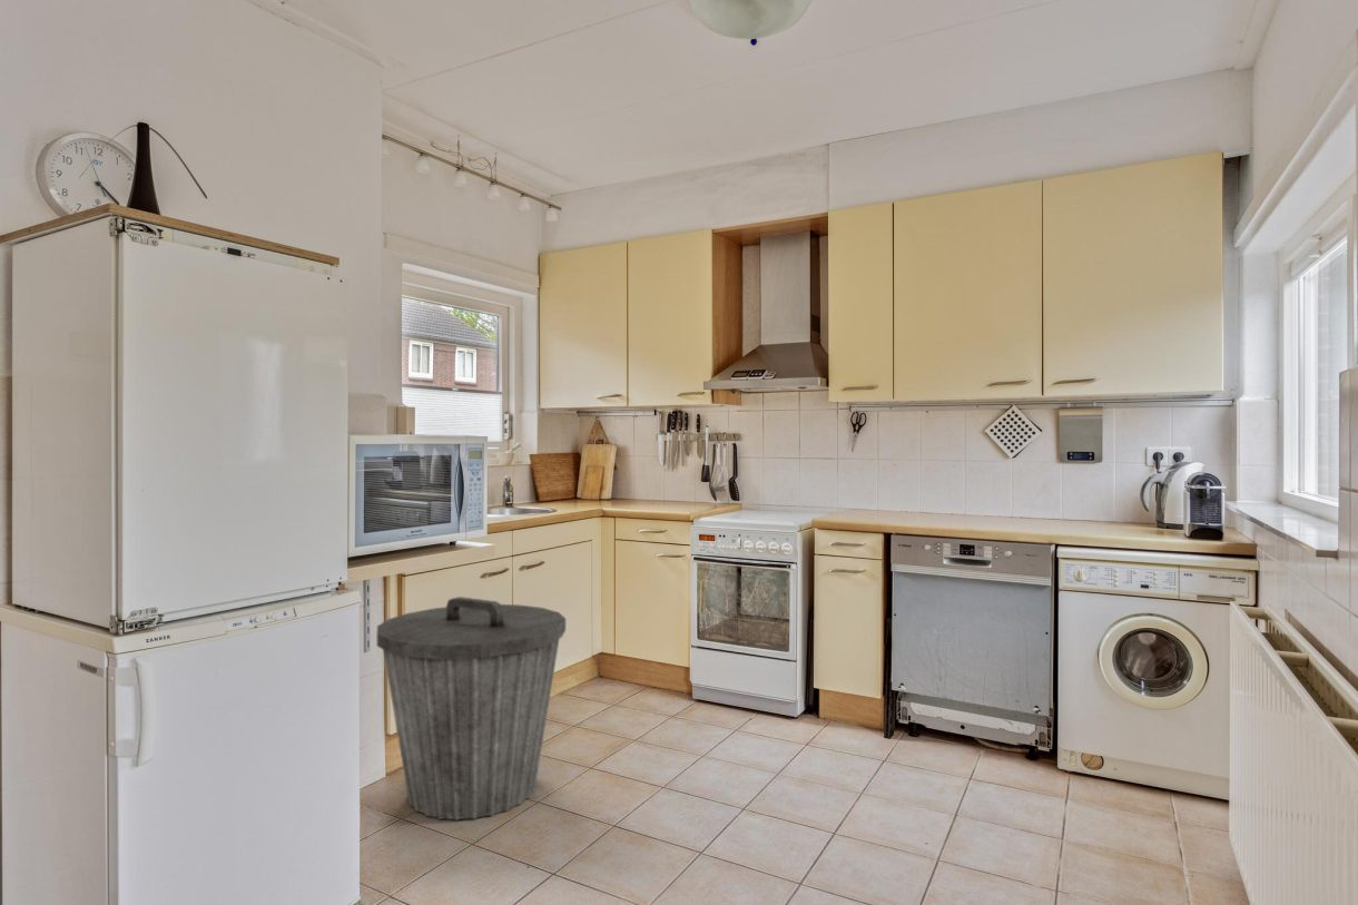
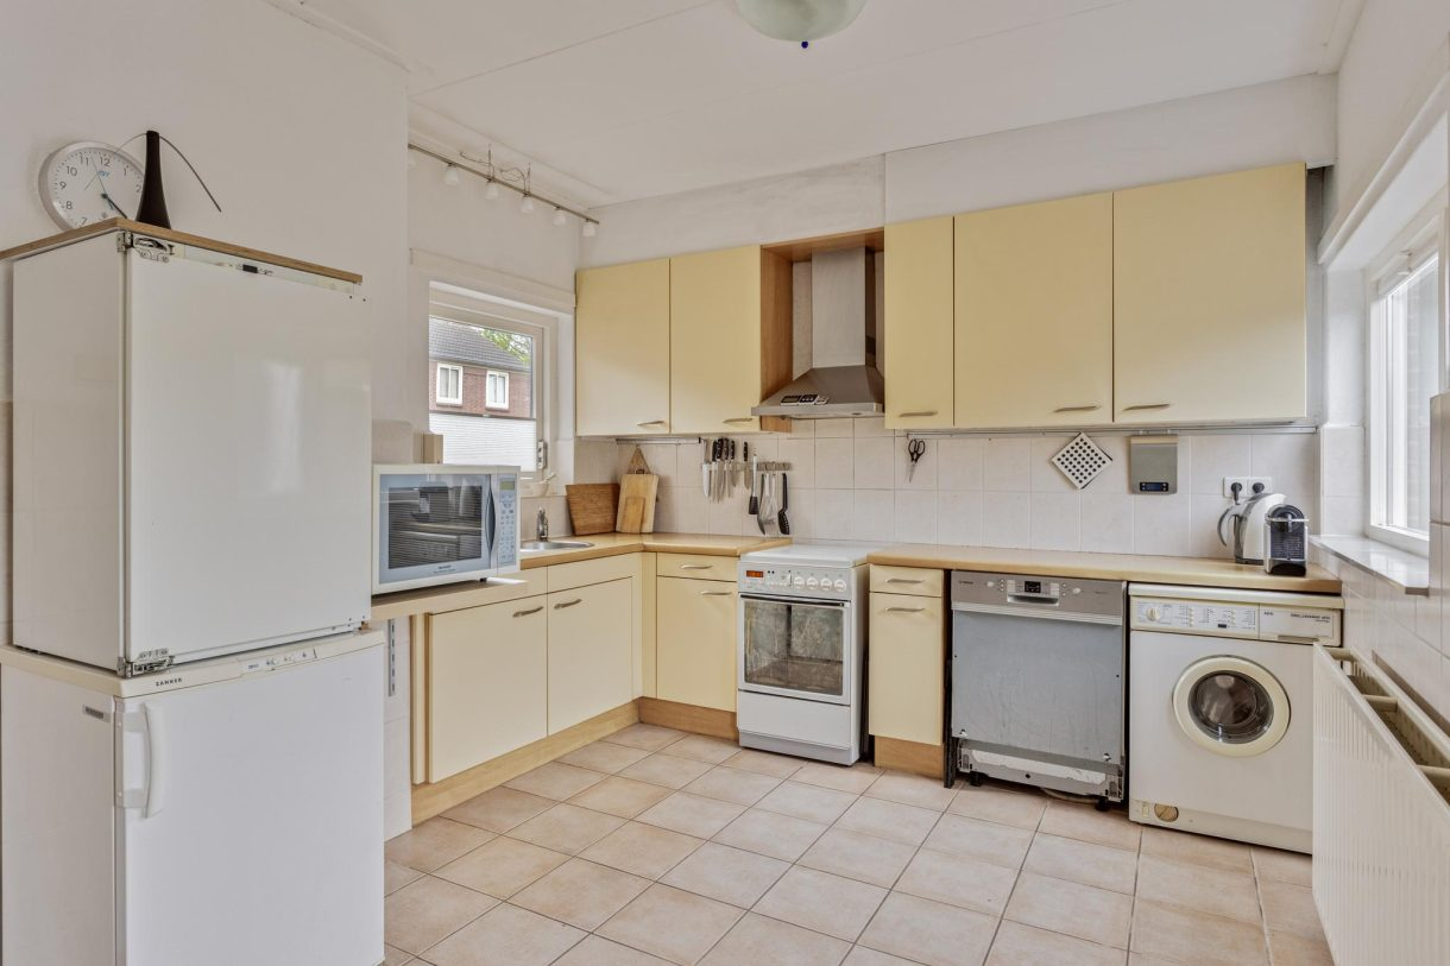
- trash can [376,596,567,822]
